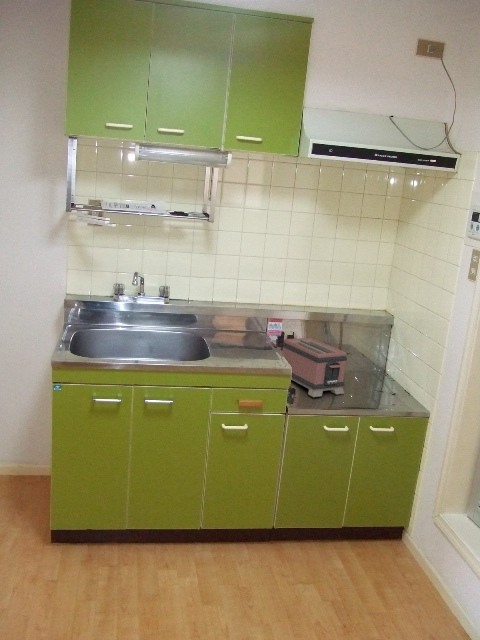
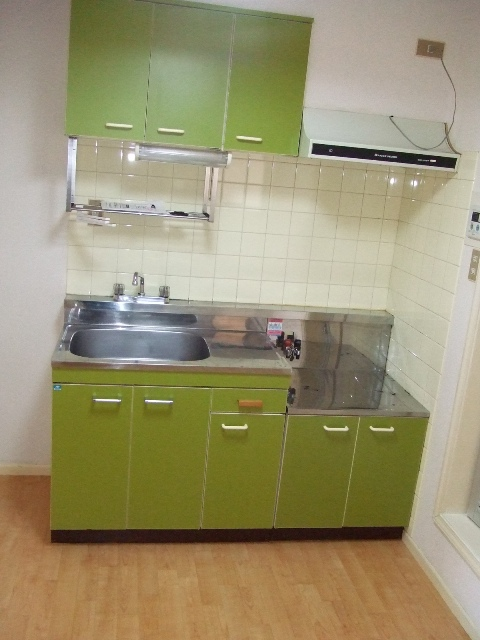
- toaster [281,337,348,398]
